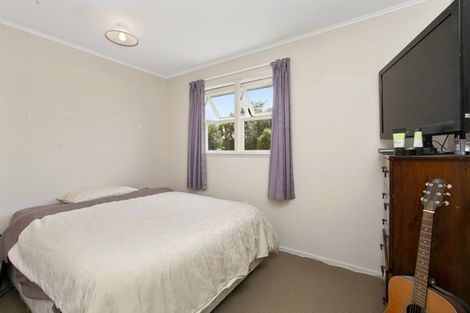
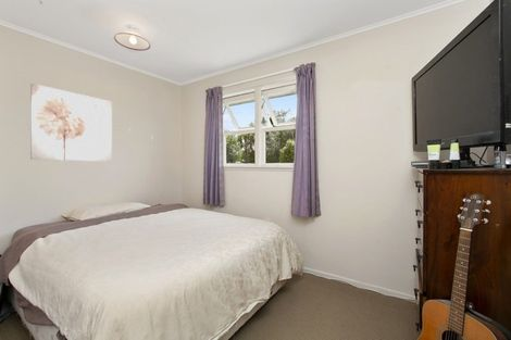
+ wall art [29,83,113,163]
